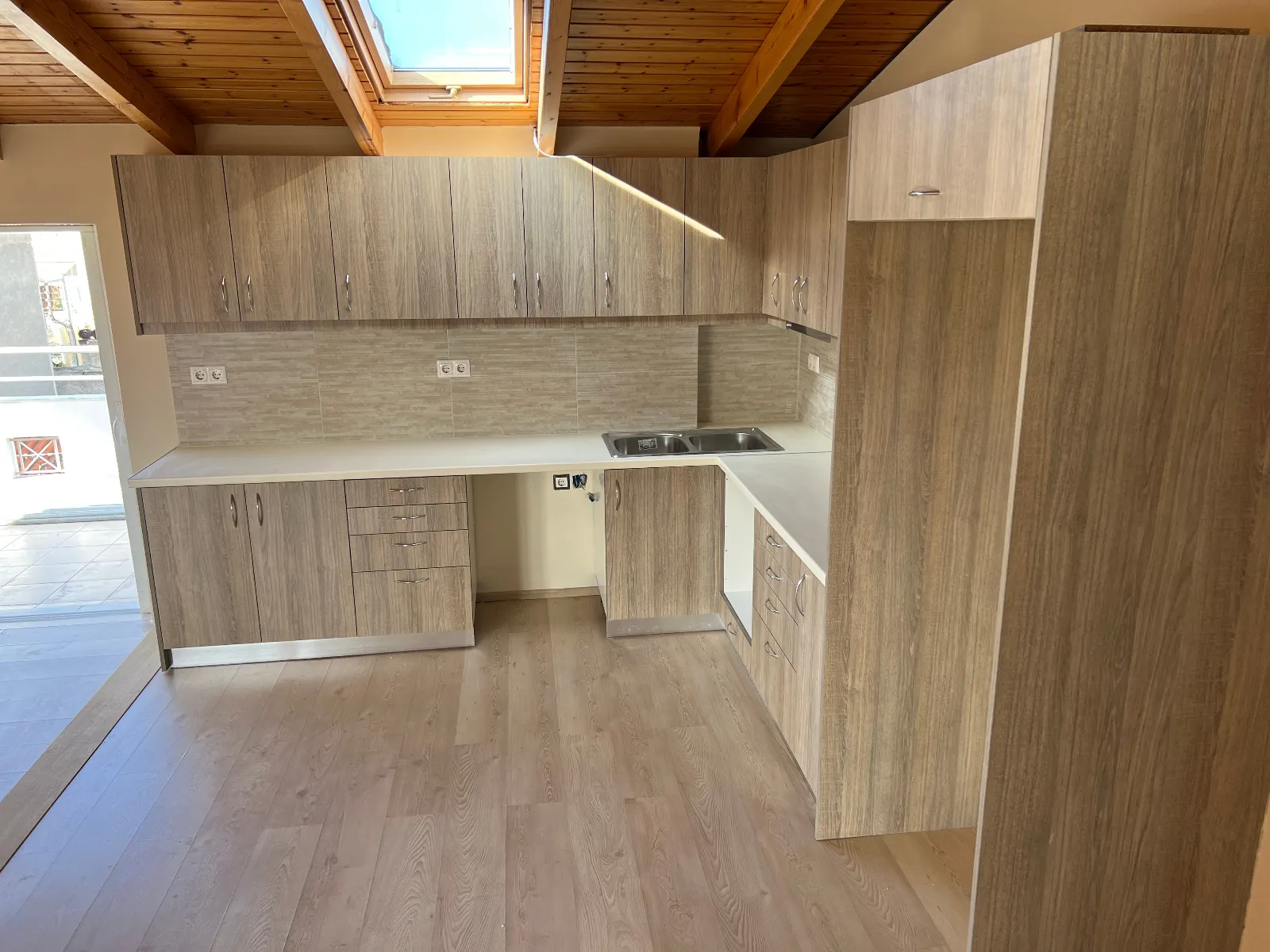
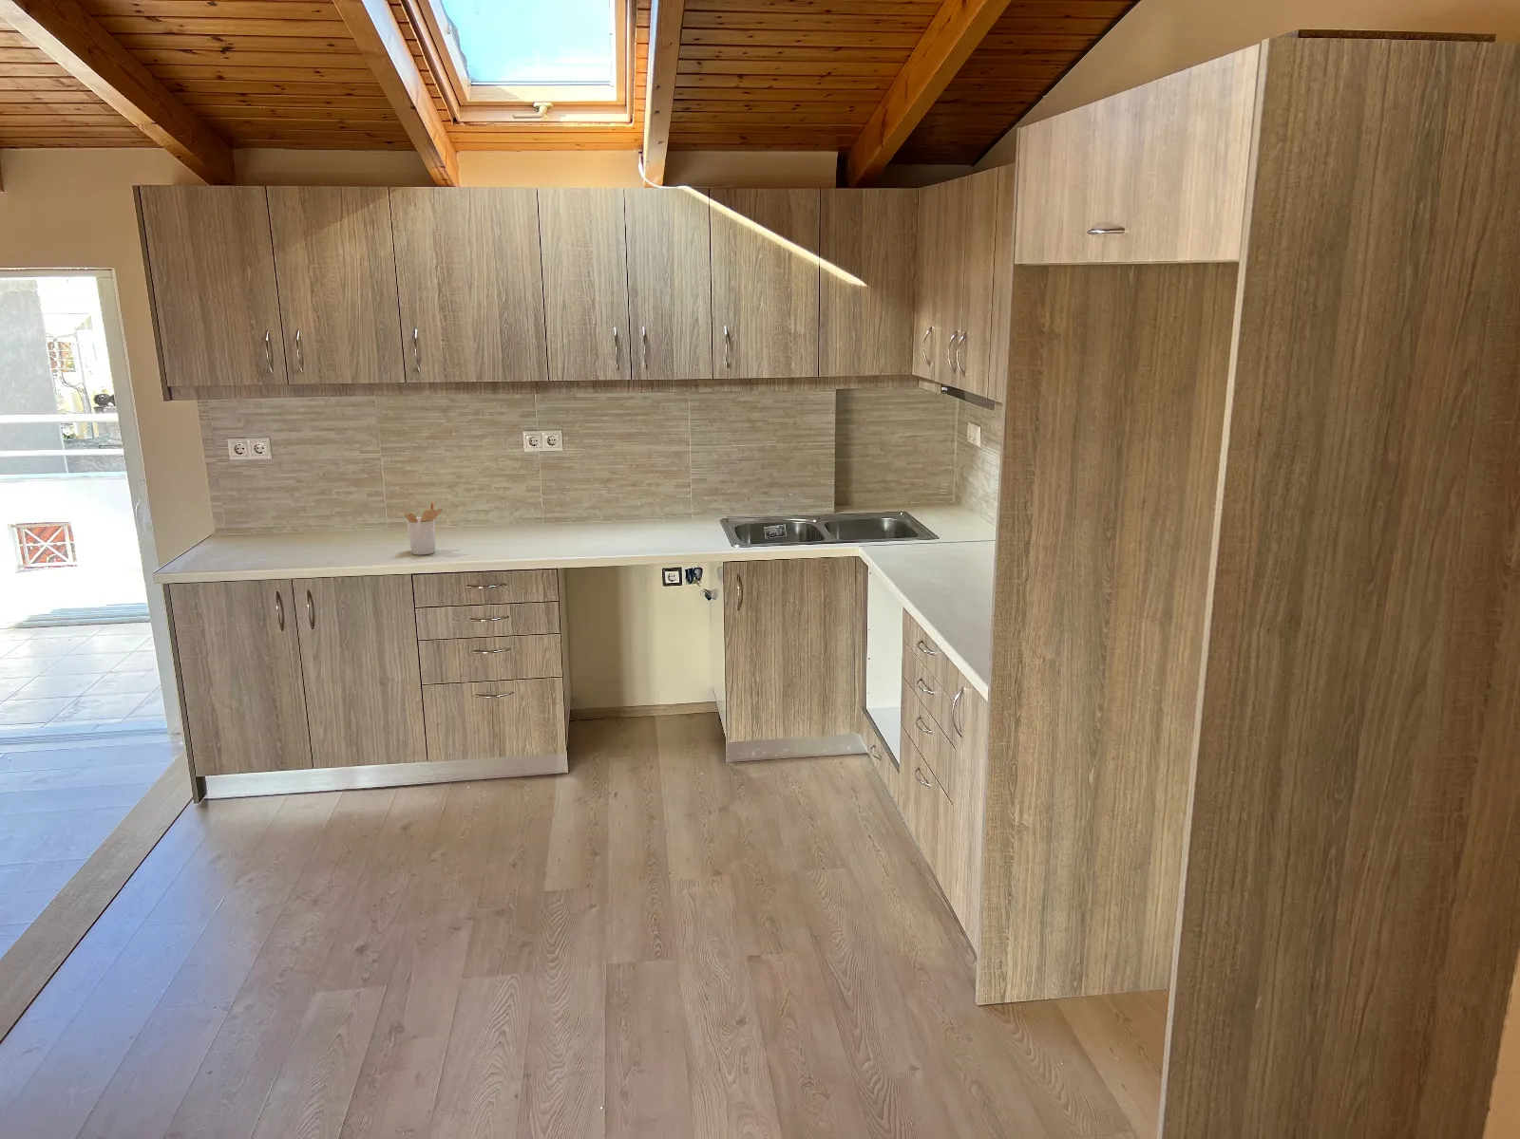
+ utensil holder [403,501,444,556]
